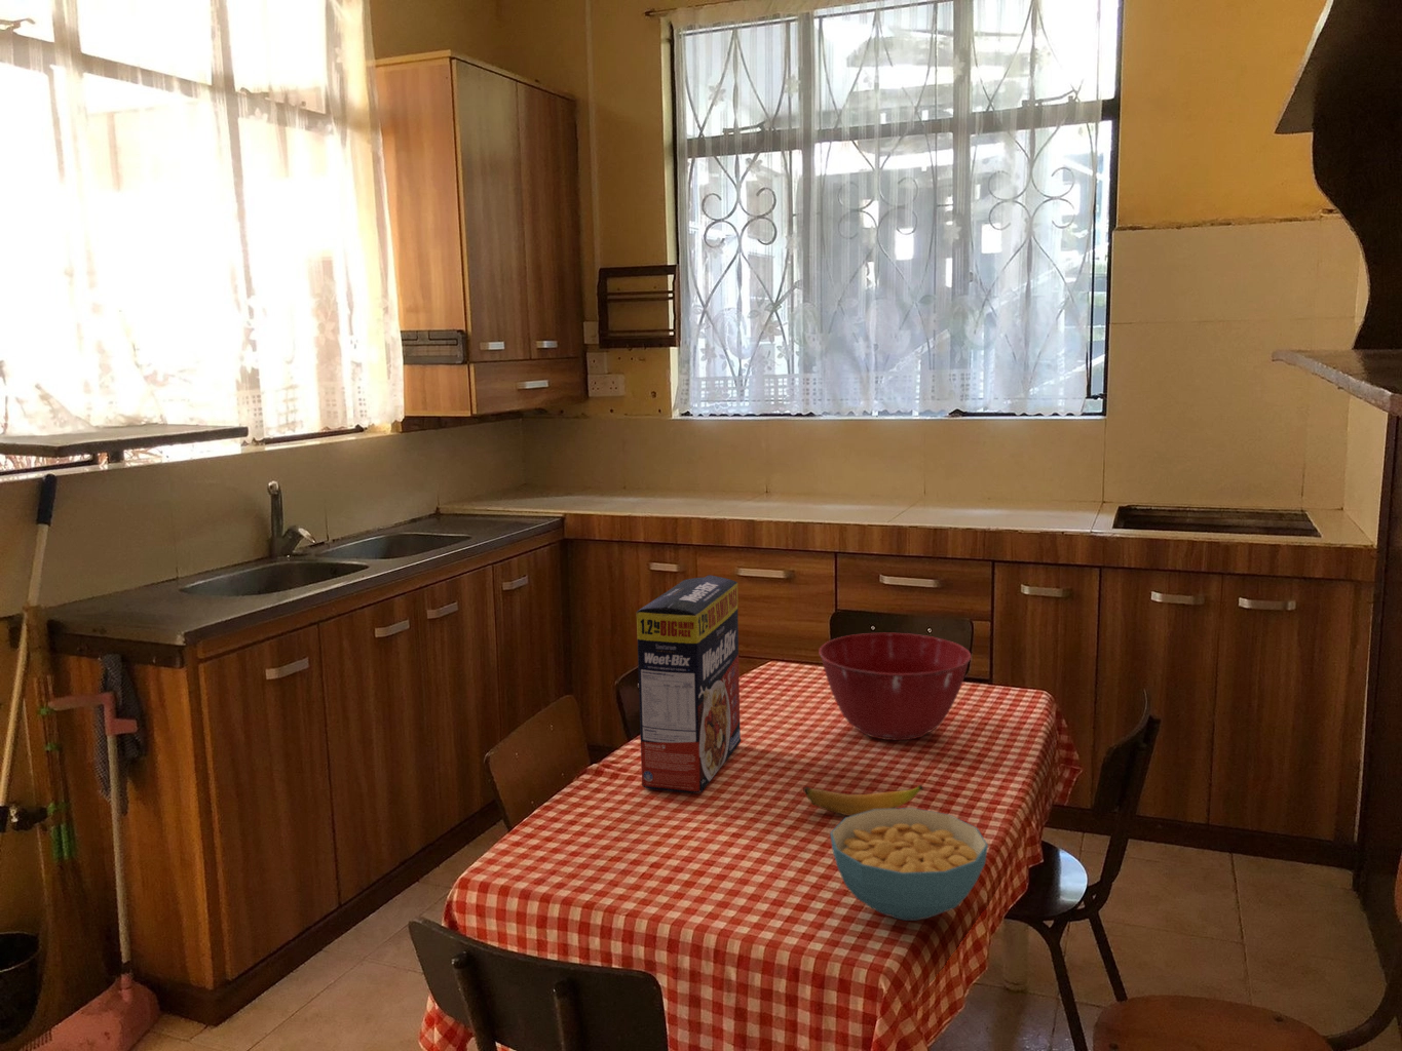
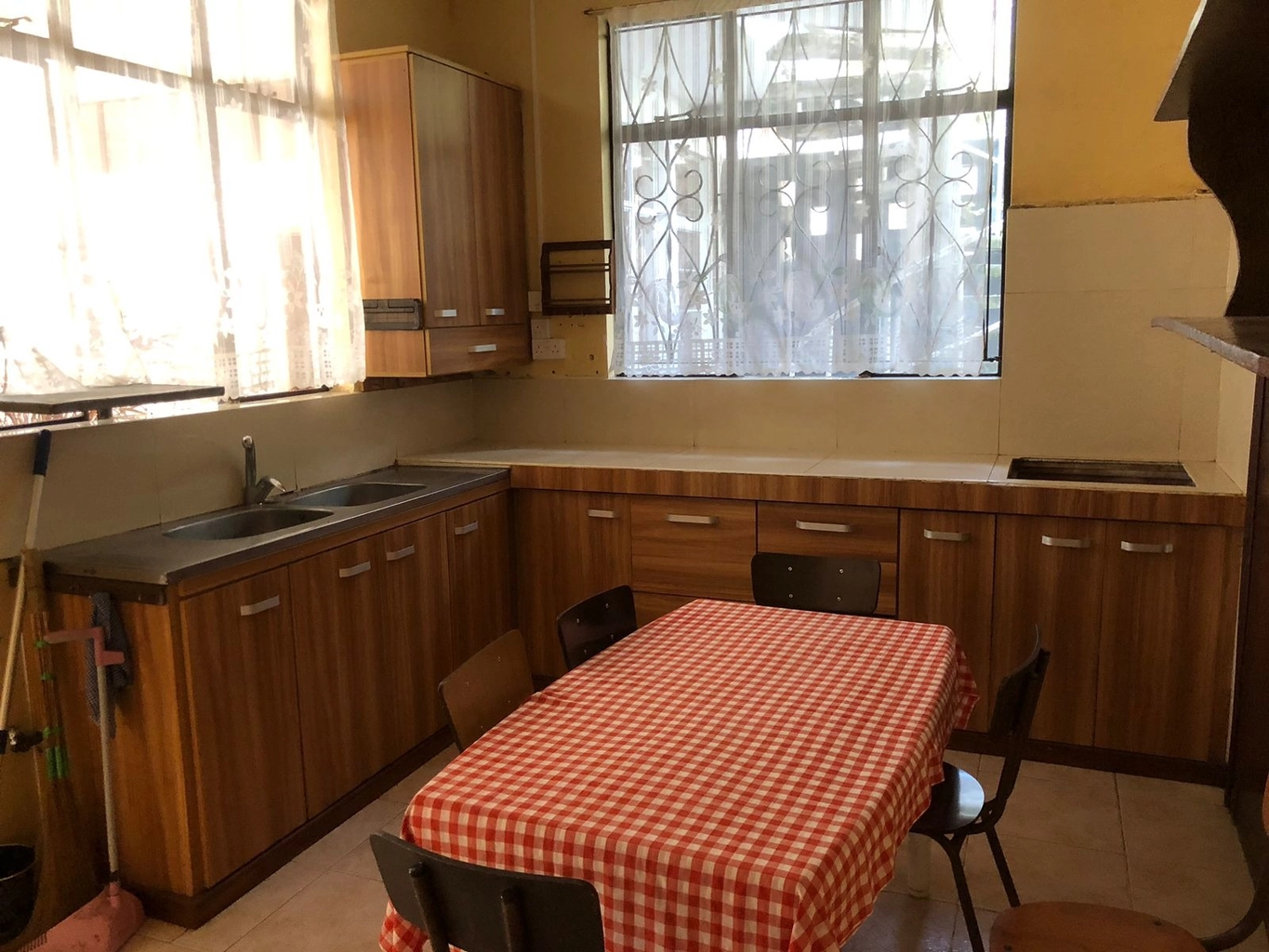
- cereal box [635,574,741,795]
- banana [802,784,926,817]
- mixing bowl [818,633,972,741]
- cereal bowl [829,807,989,922]
